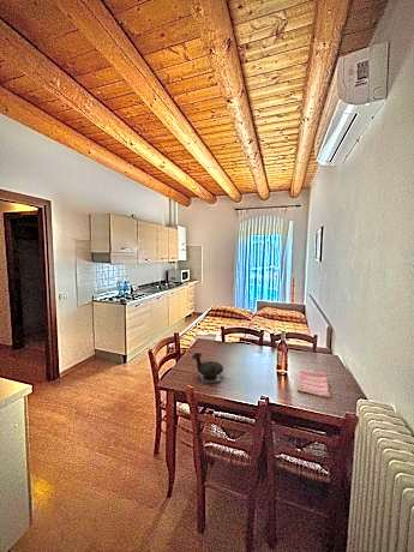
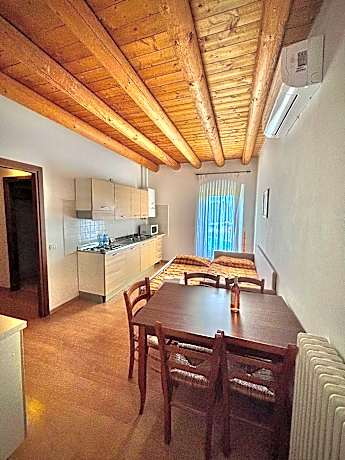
- dish towel [296,370,331,398]
- teapot [191,352,224,384]
